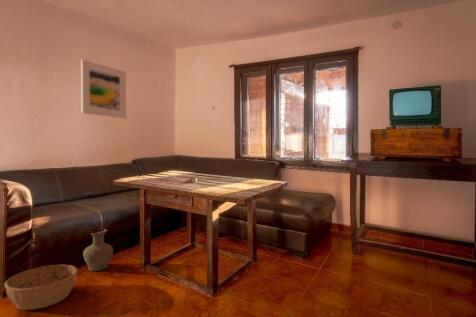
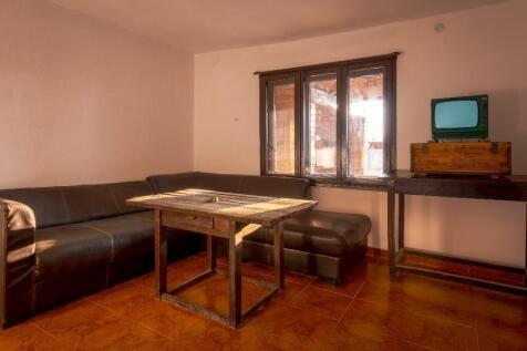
- vase [82,228,114,272]
- basket [3,264,79,311]
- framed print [80,58,127,119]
